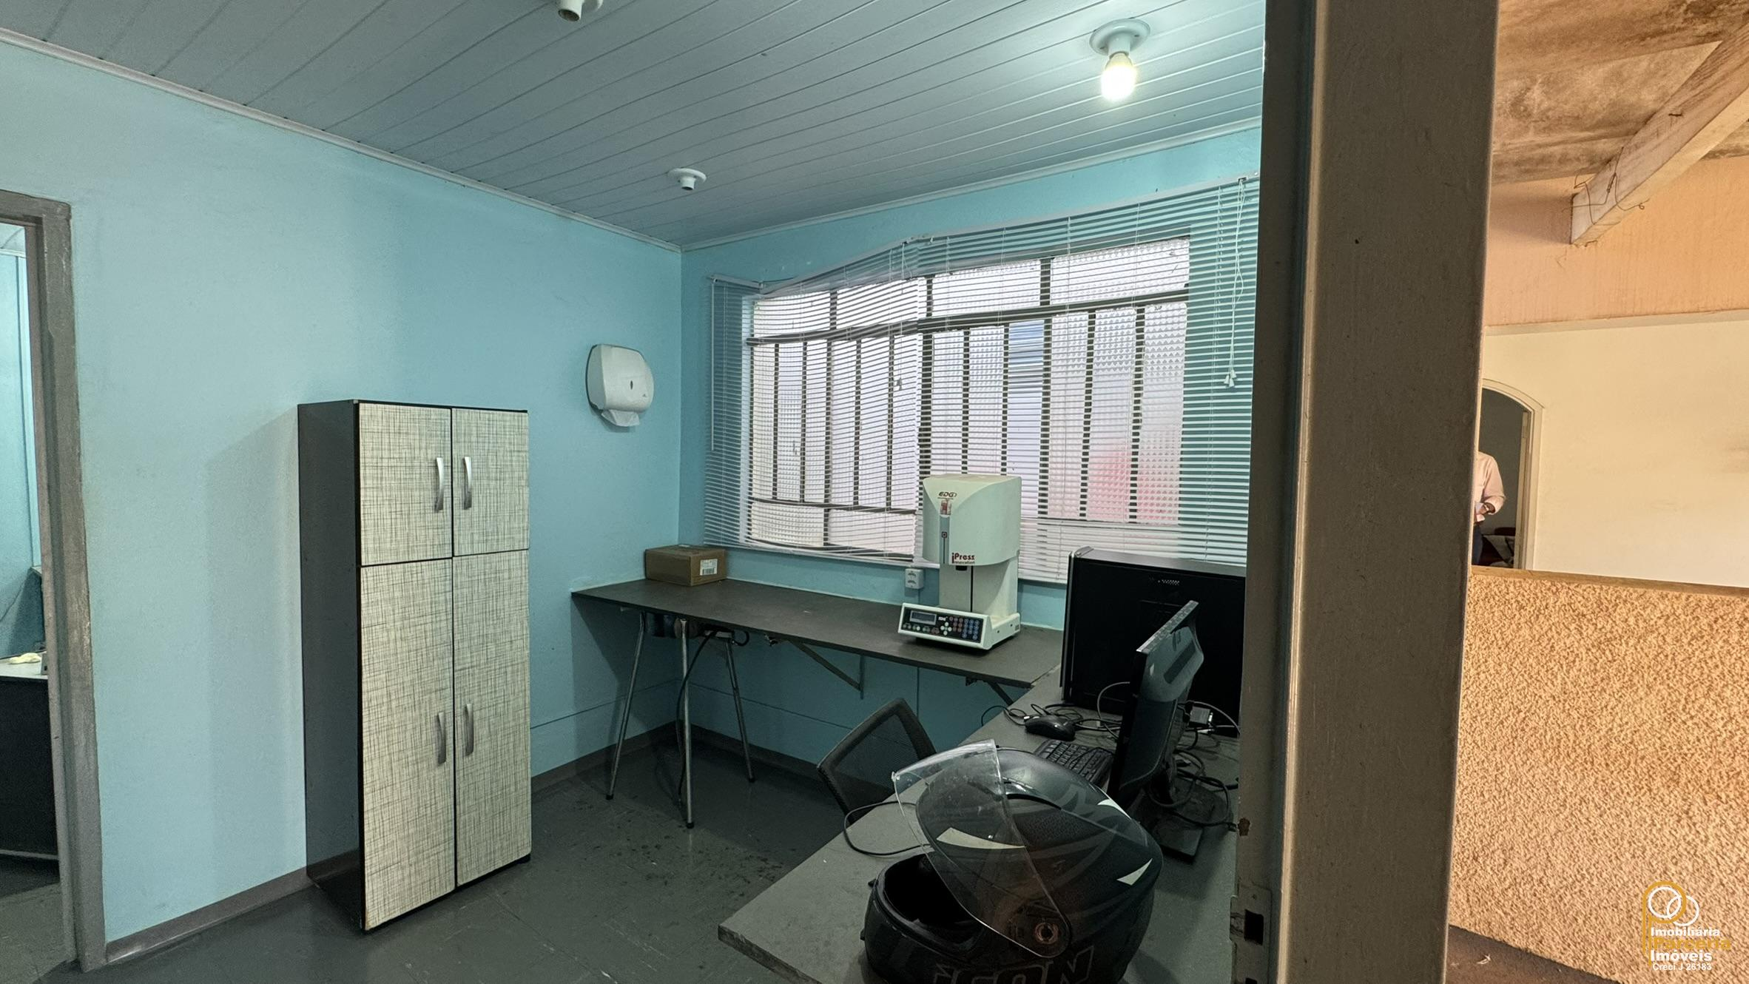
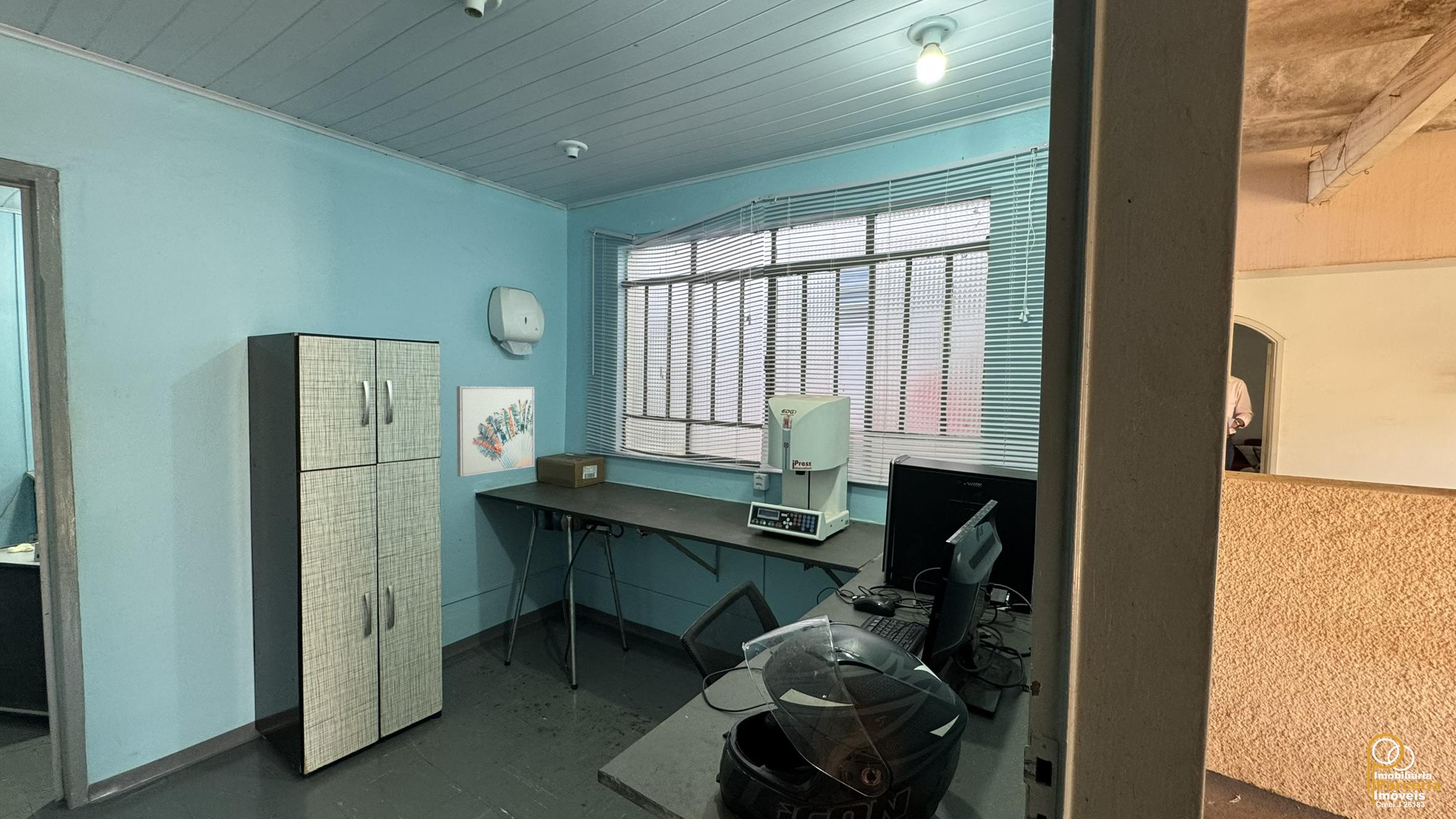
+ wall art [456,385,535,477]
